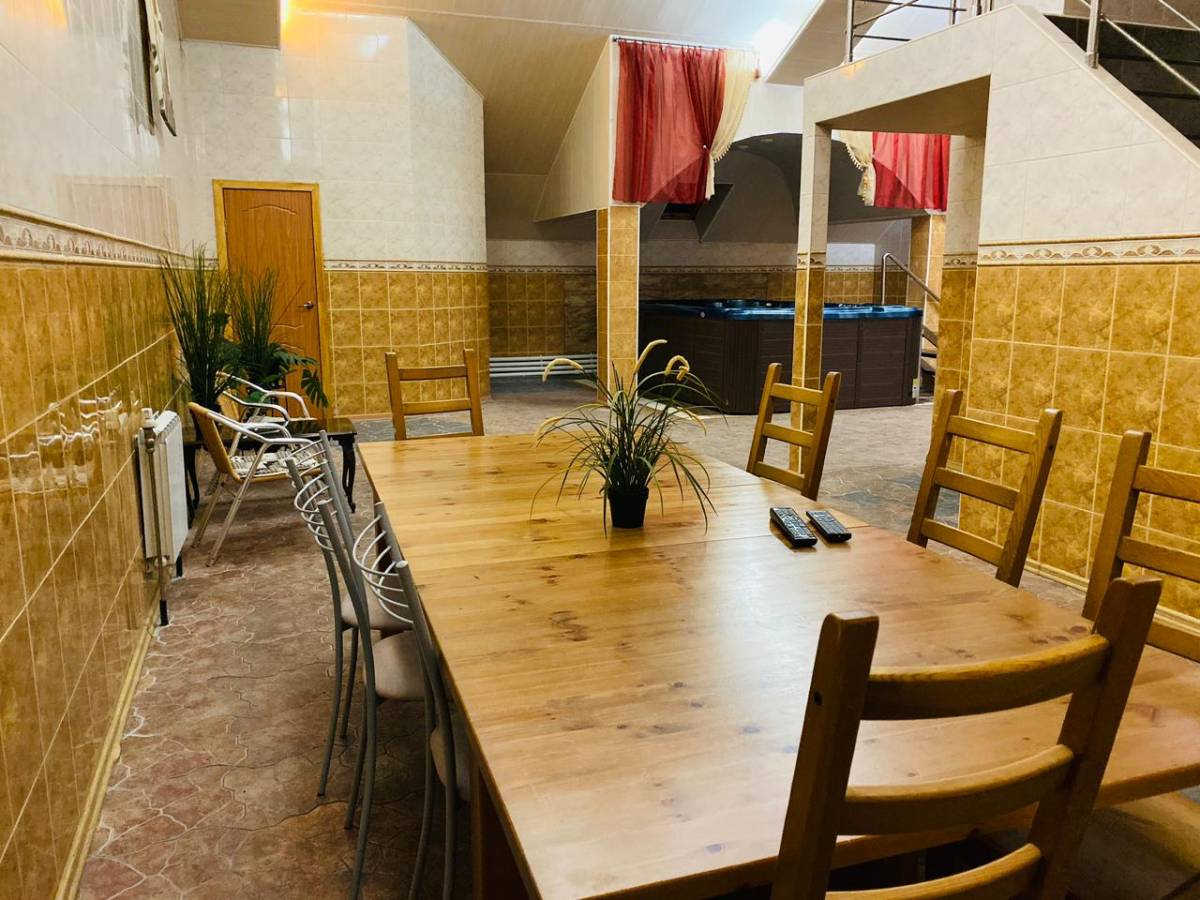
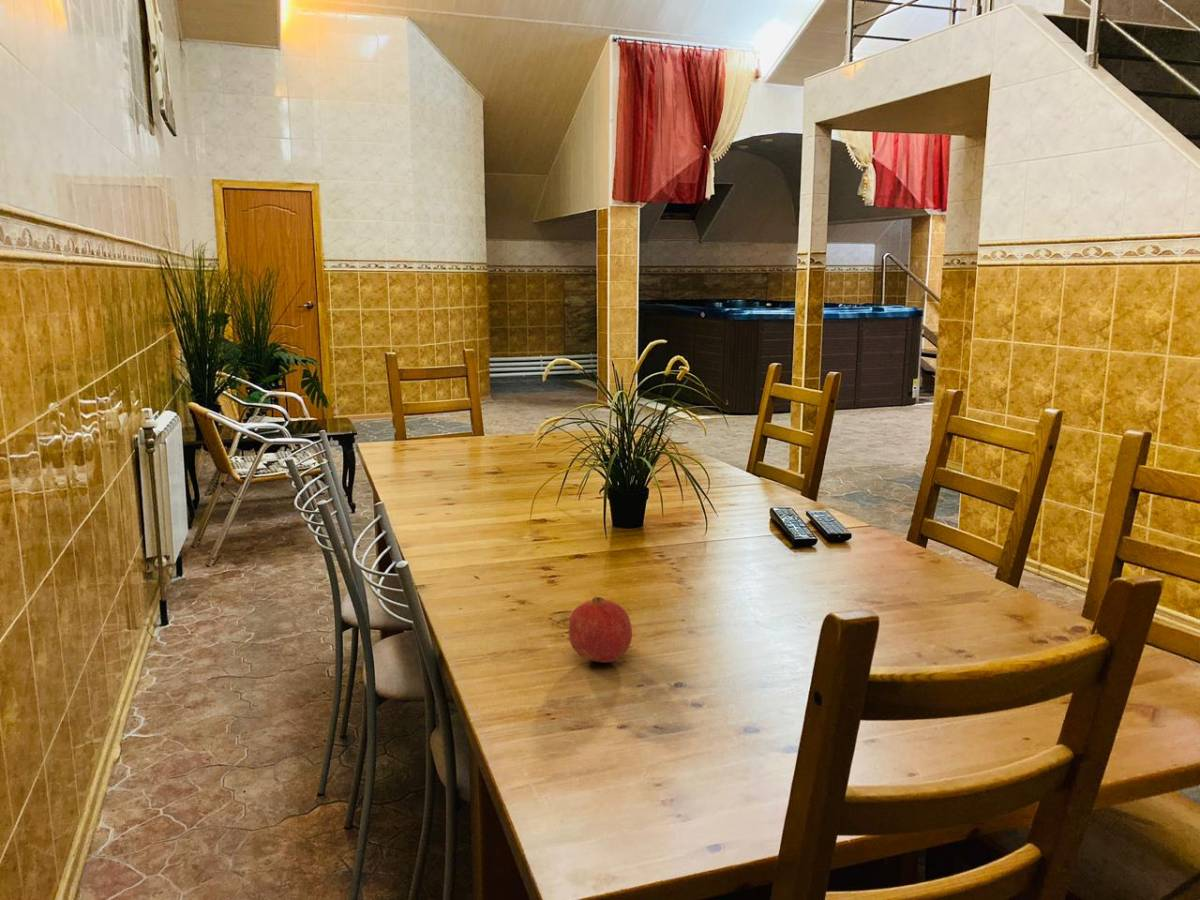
+ fruit [568,595,633,664]
